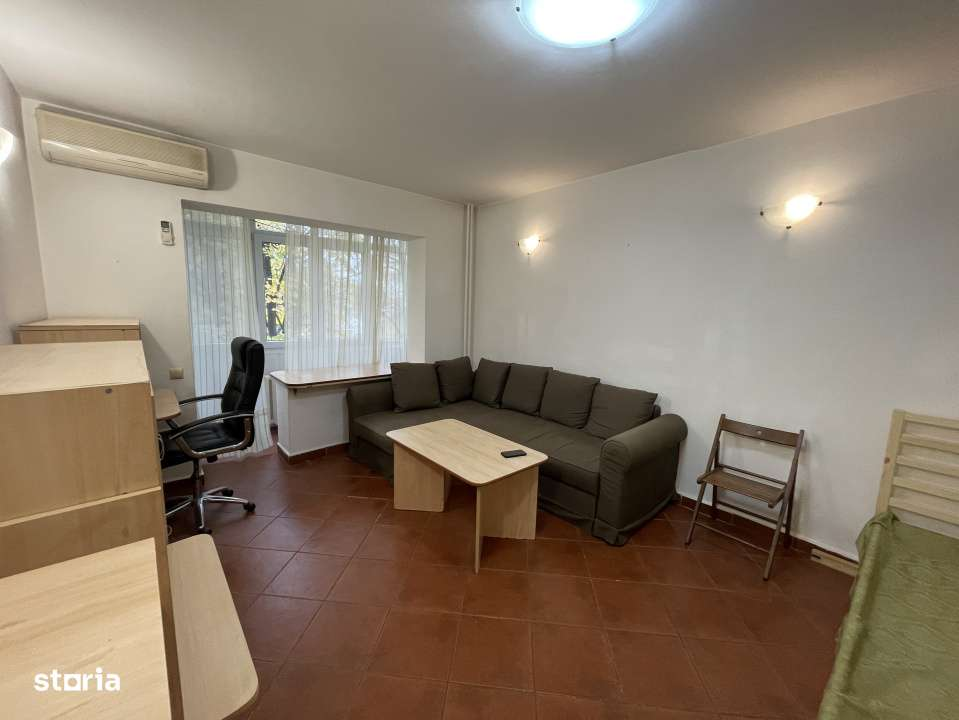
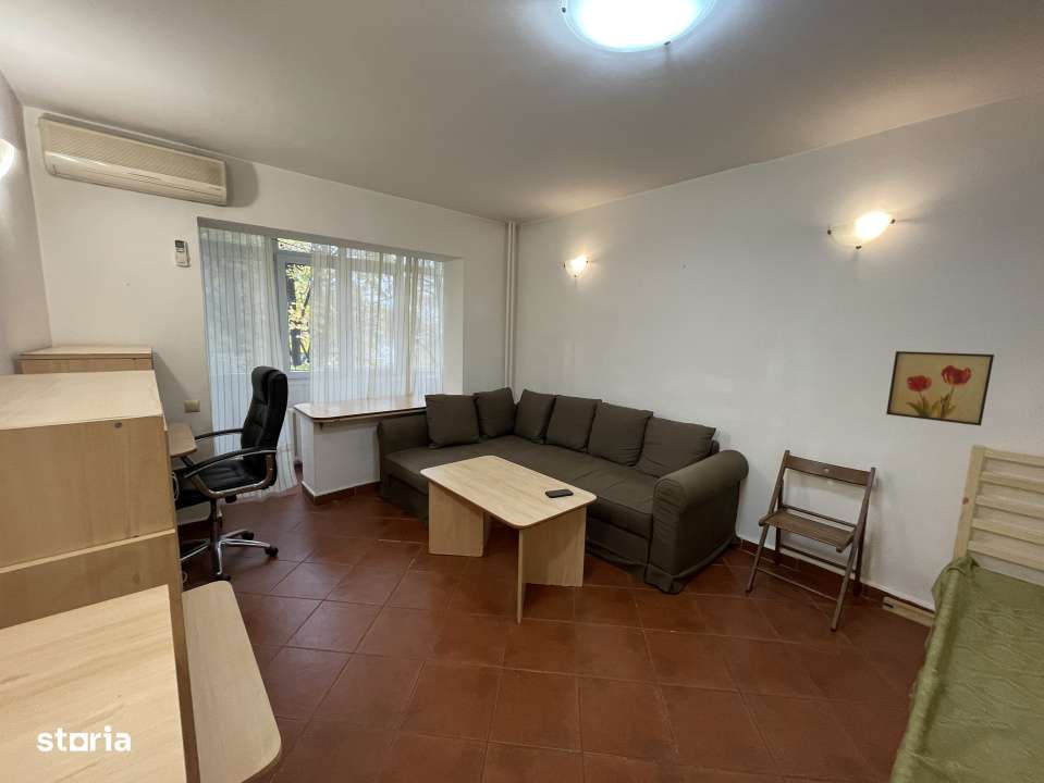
+ wall art [885,350,995,427]
